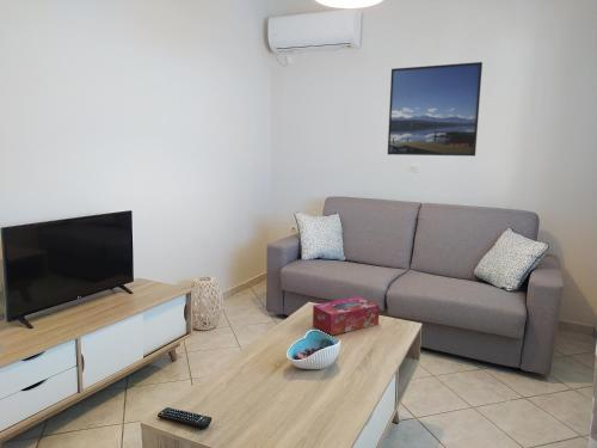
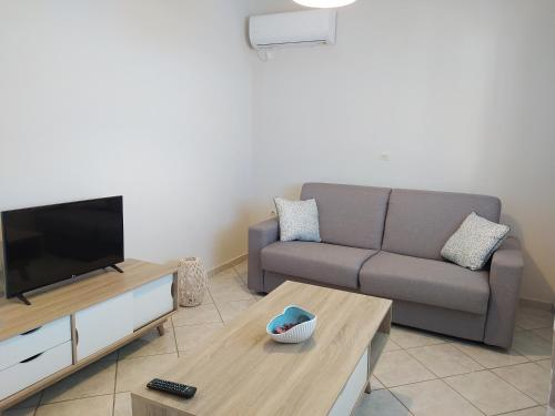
- tissue box [312,295,381,337]
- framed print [387,61,484,158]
